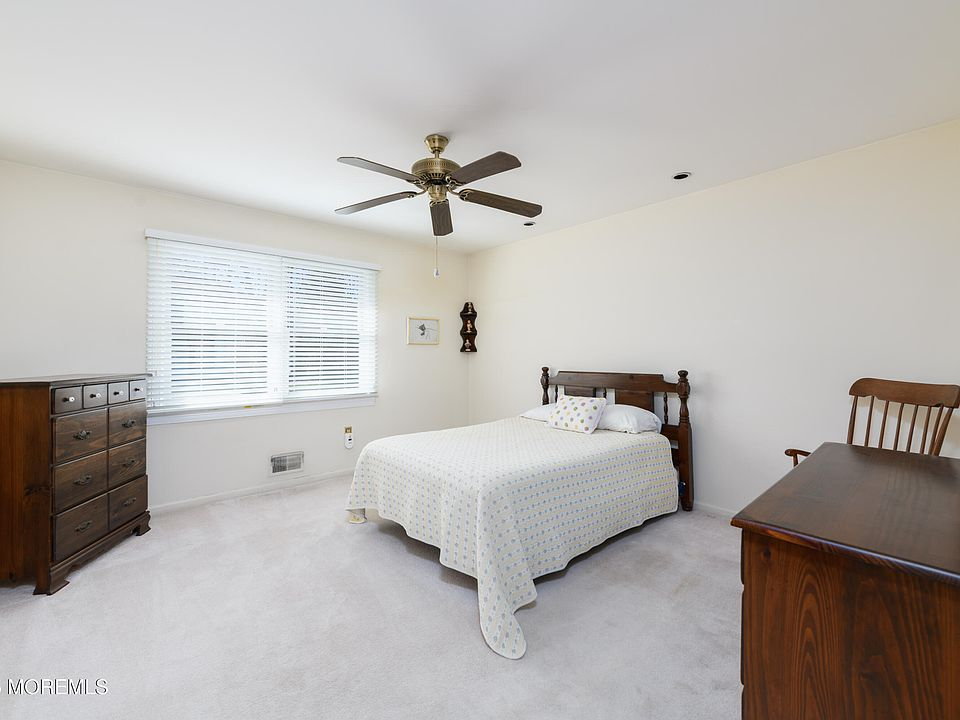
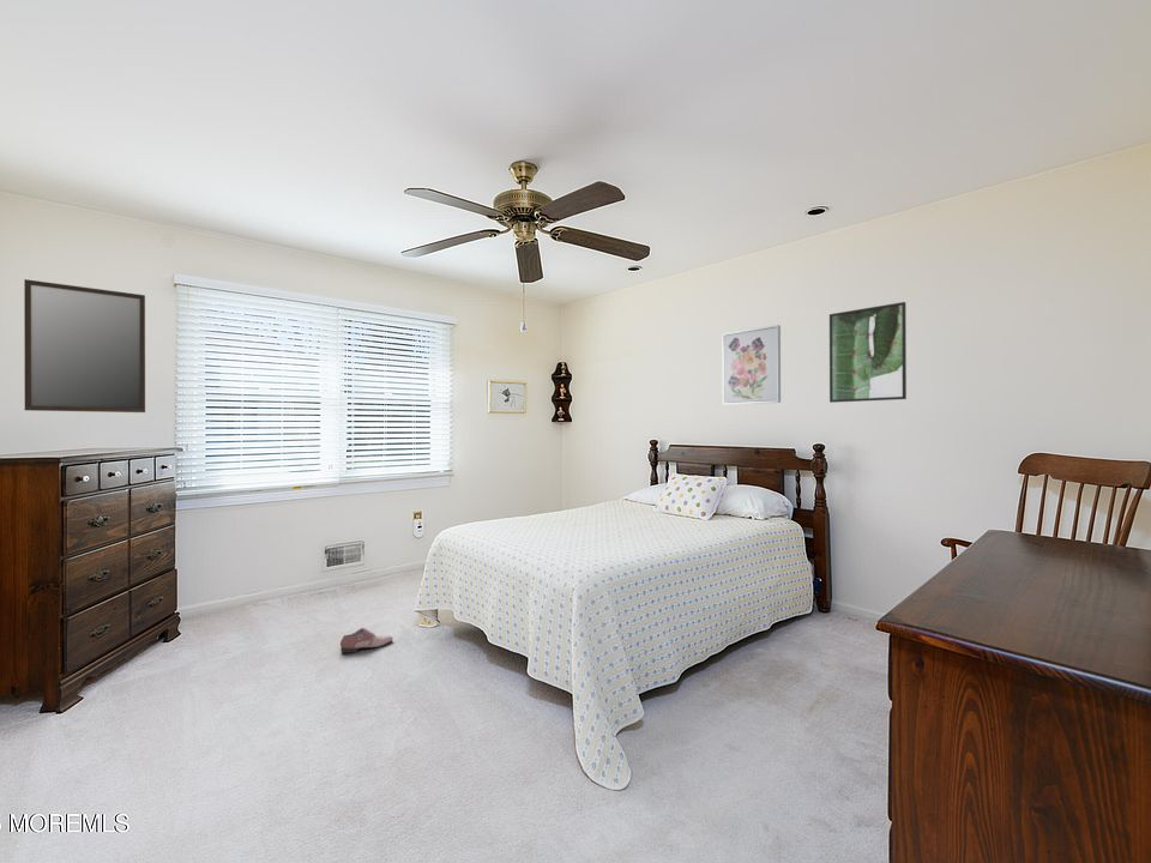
+ wall art [722,324,782,406]
+ shoe [339,627,394,653]
+ home mirror [23,278,146,414]
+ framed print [828,301,908,404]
